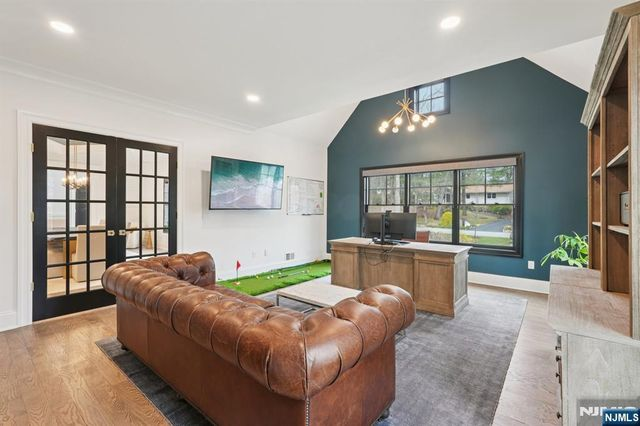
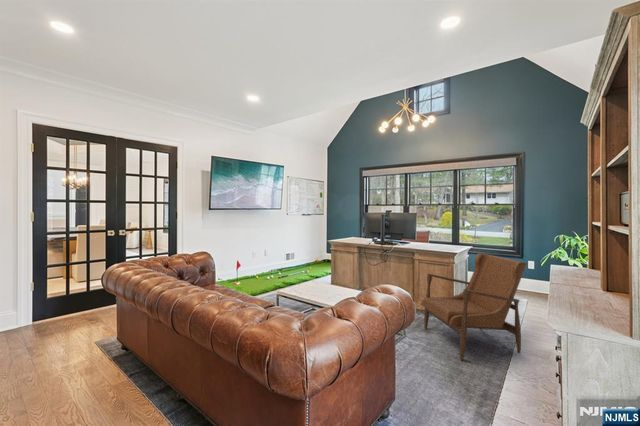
+ armchair [420,253,528,361]
